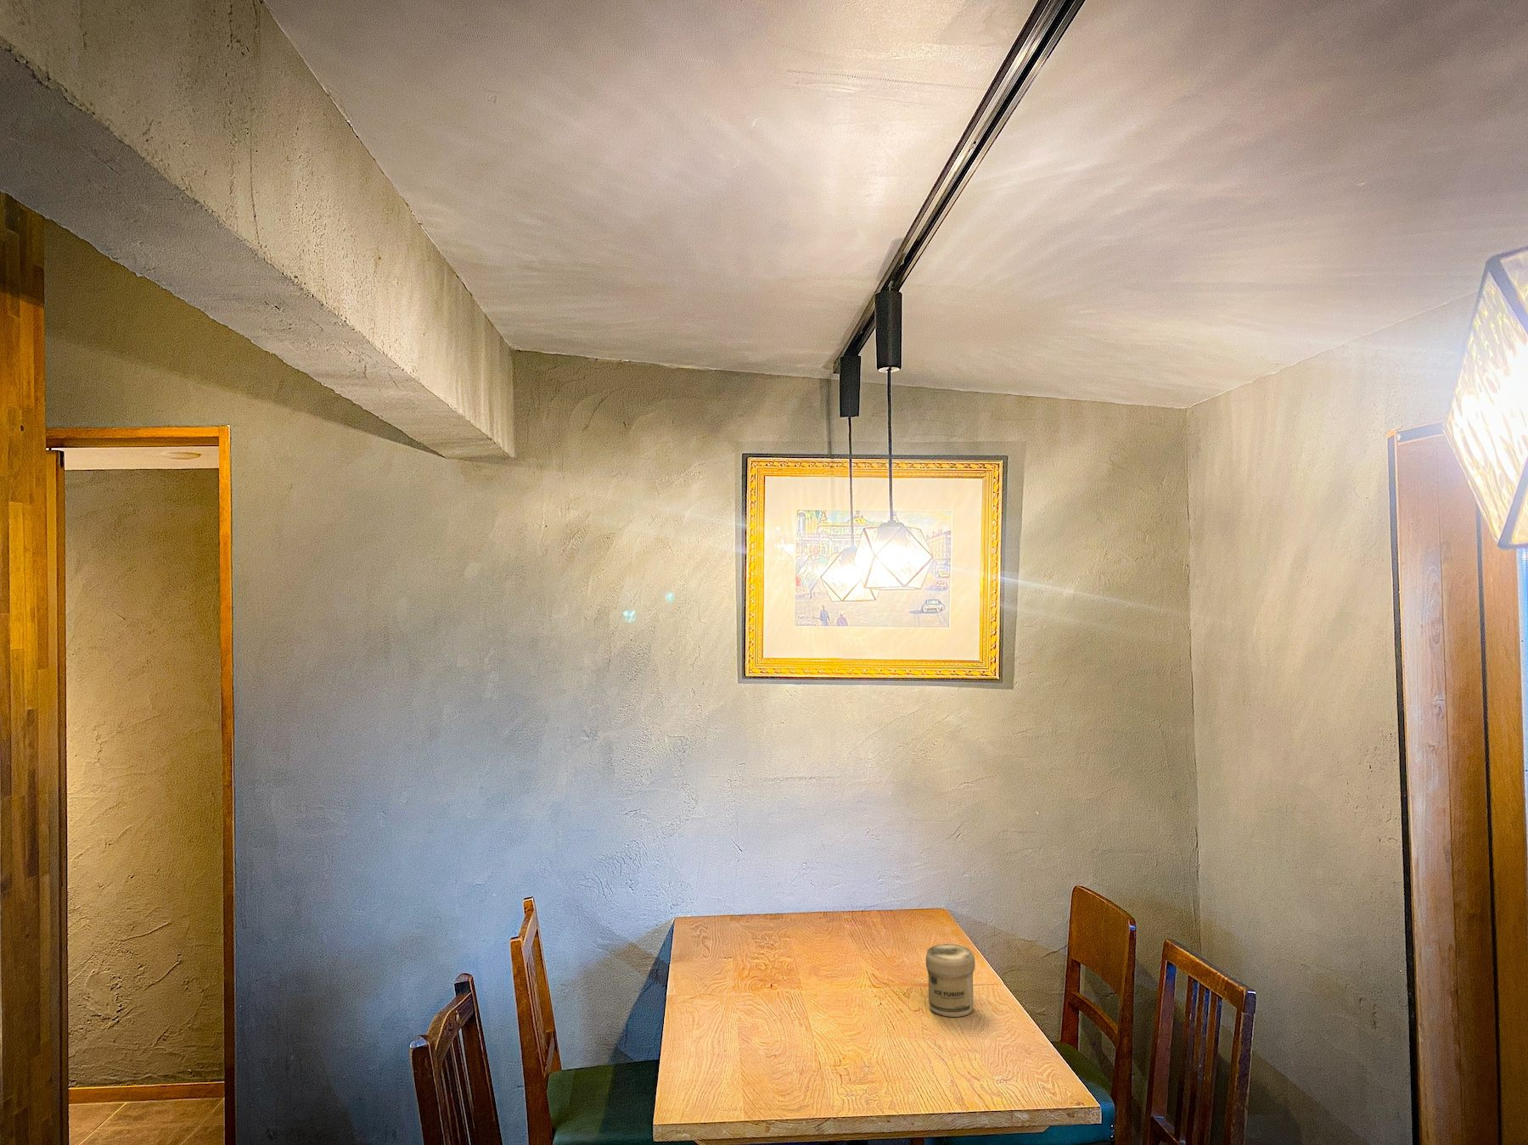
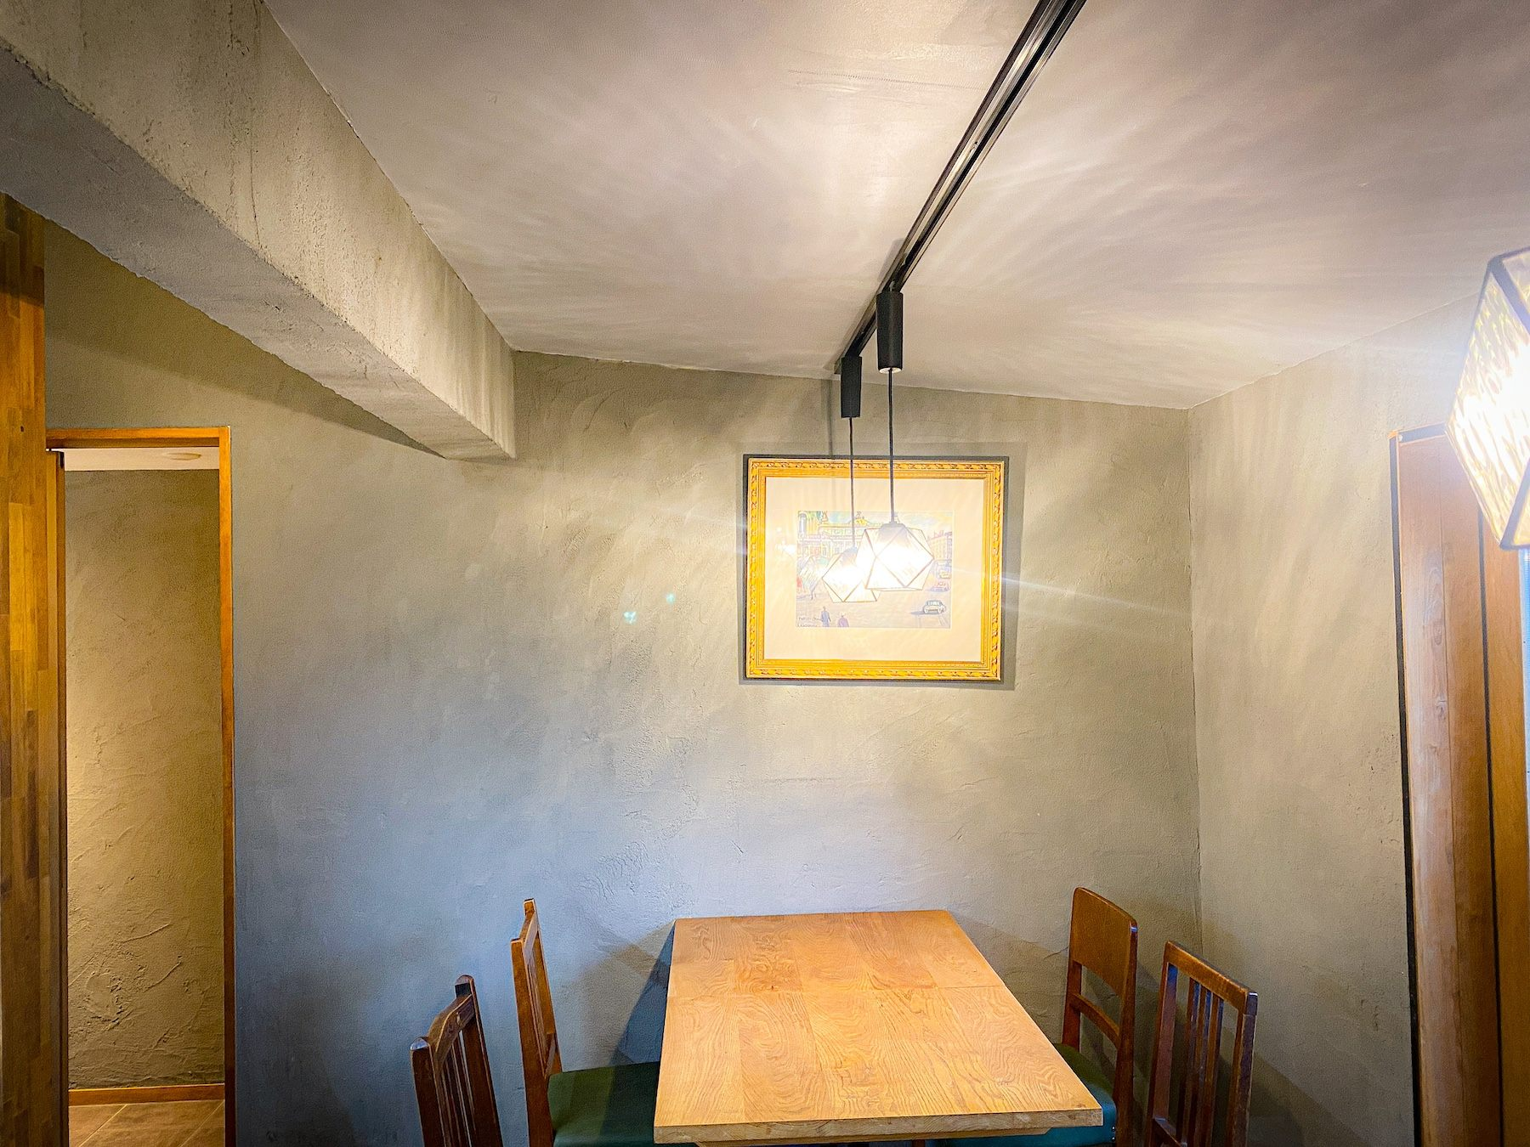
- jar [925,943,976,1018]
